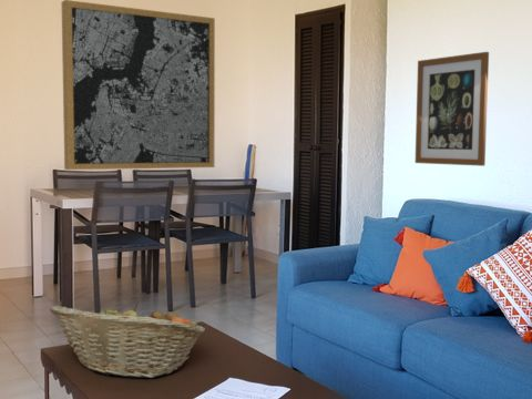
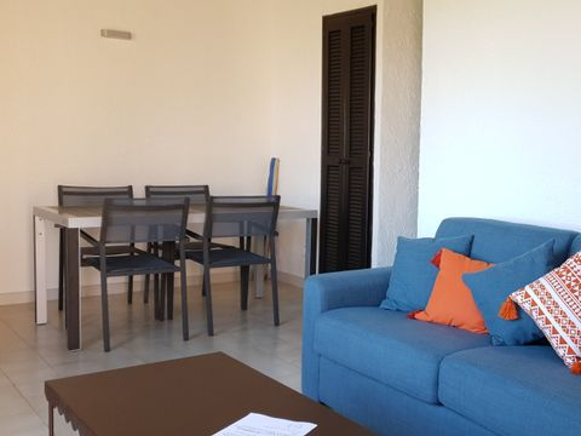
- wall art [61,0,216,171]
- fruit basket [49,301,206,379]
- wall art [415,51,490,167]
